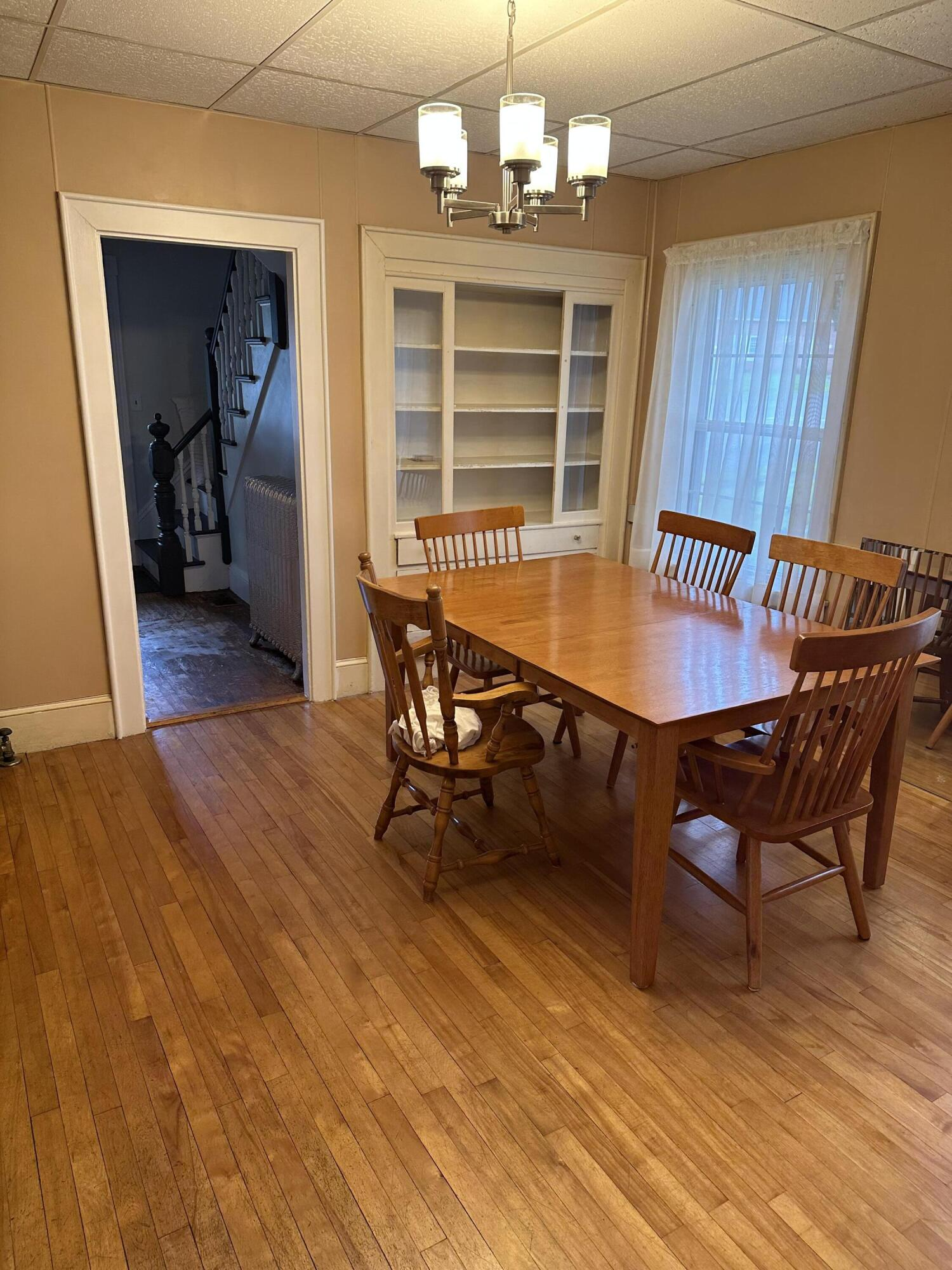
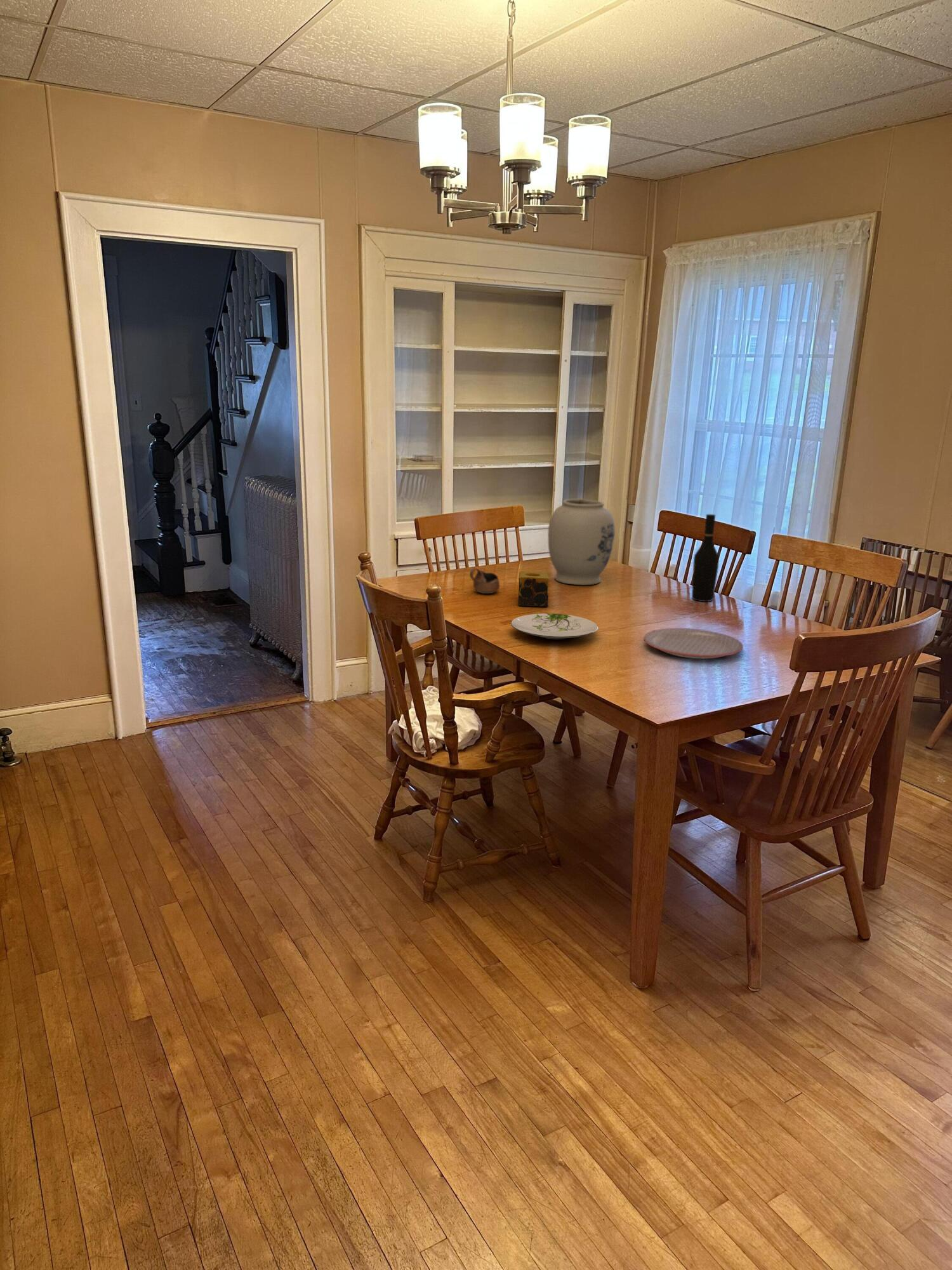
+ cup [469,568,500,594]
+ plate [510,613,598,641]
+ vase [547,498,616,585]
+ wine bottle [691,514,720,602]
+ plate [643,627,744,659]
+ candle [517,571,549,607]
